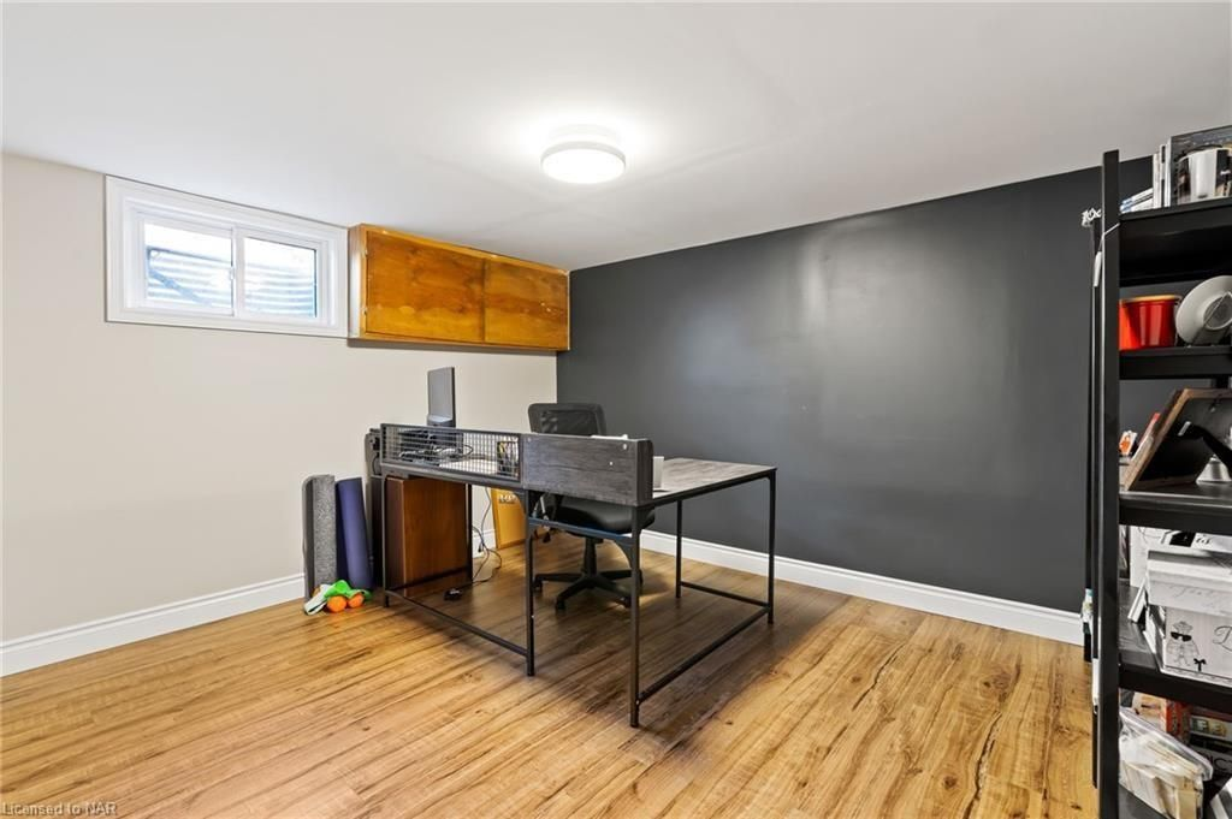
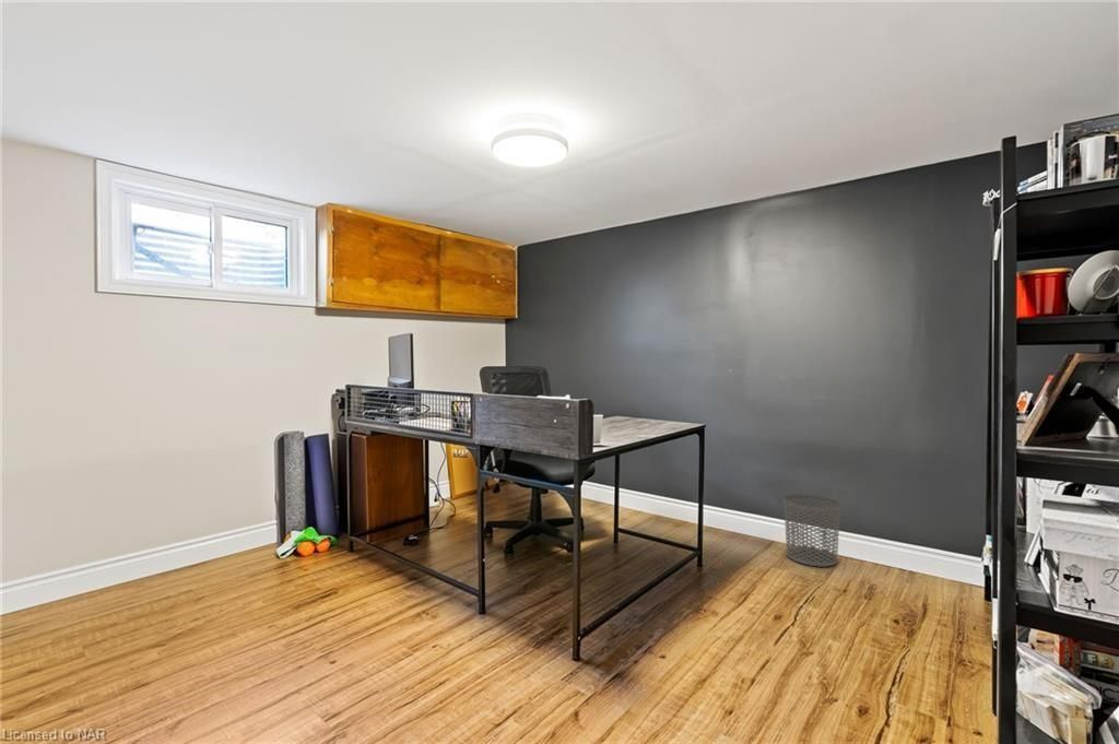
+ waste bin [782,493,841,568]
